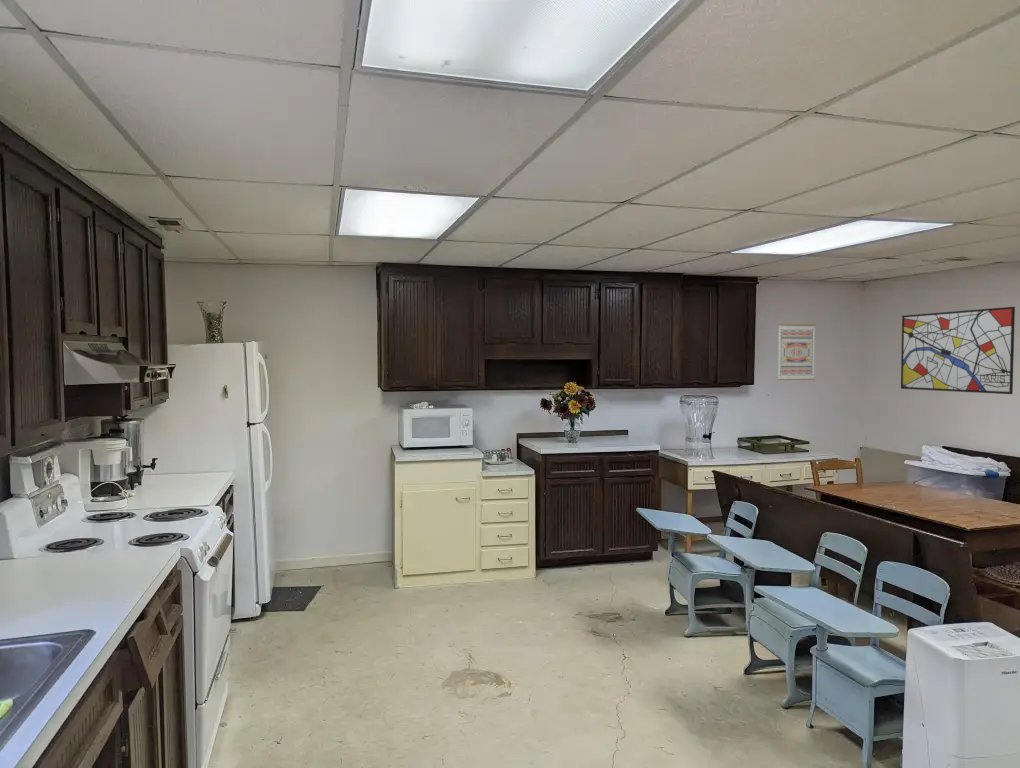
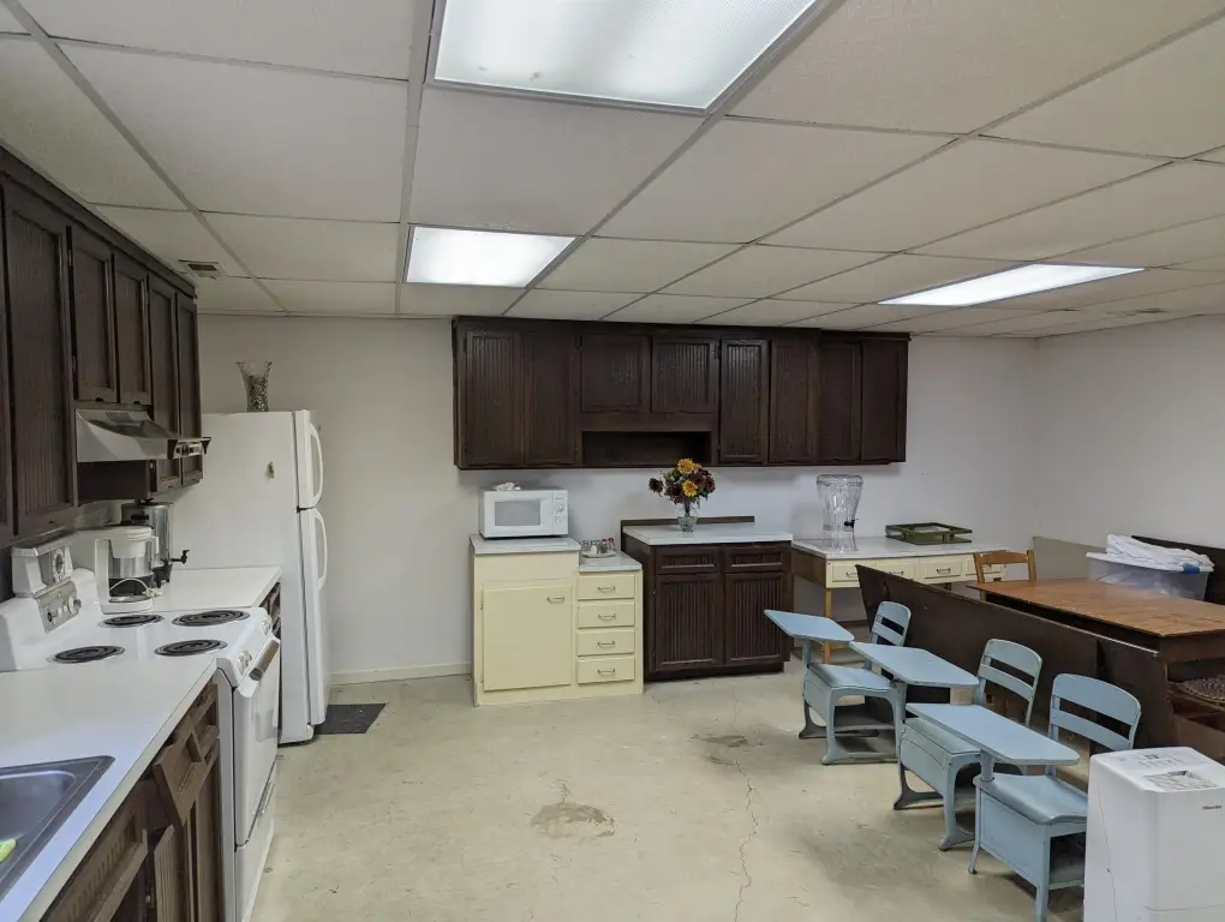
- wall art [776,323,817,381]
- wall art [900,306,1016,395]
